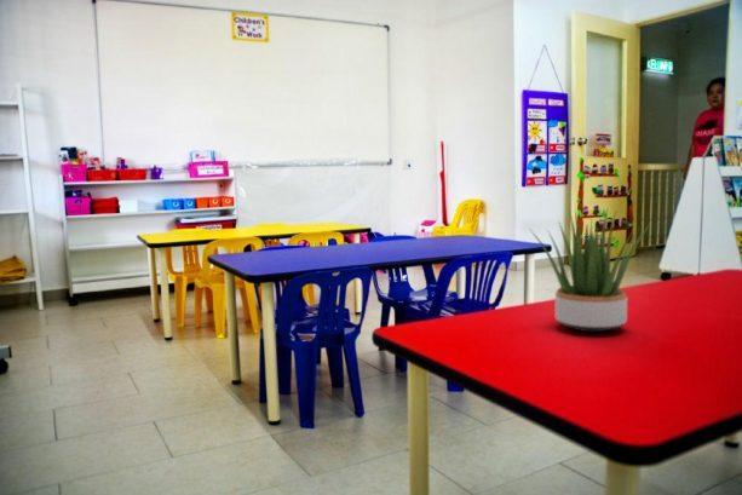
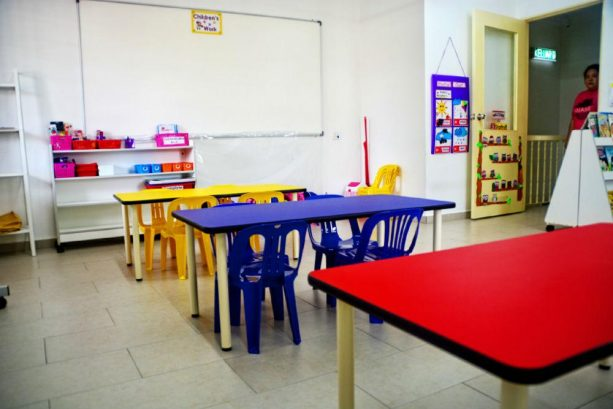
- potted plant [529,207,652,333]
